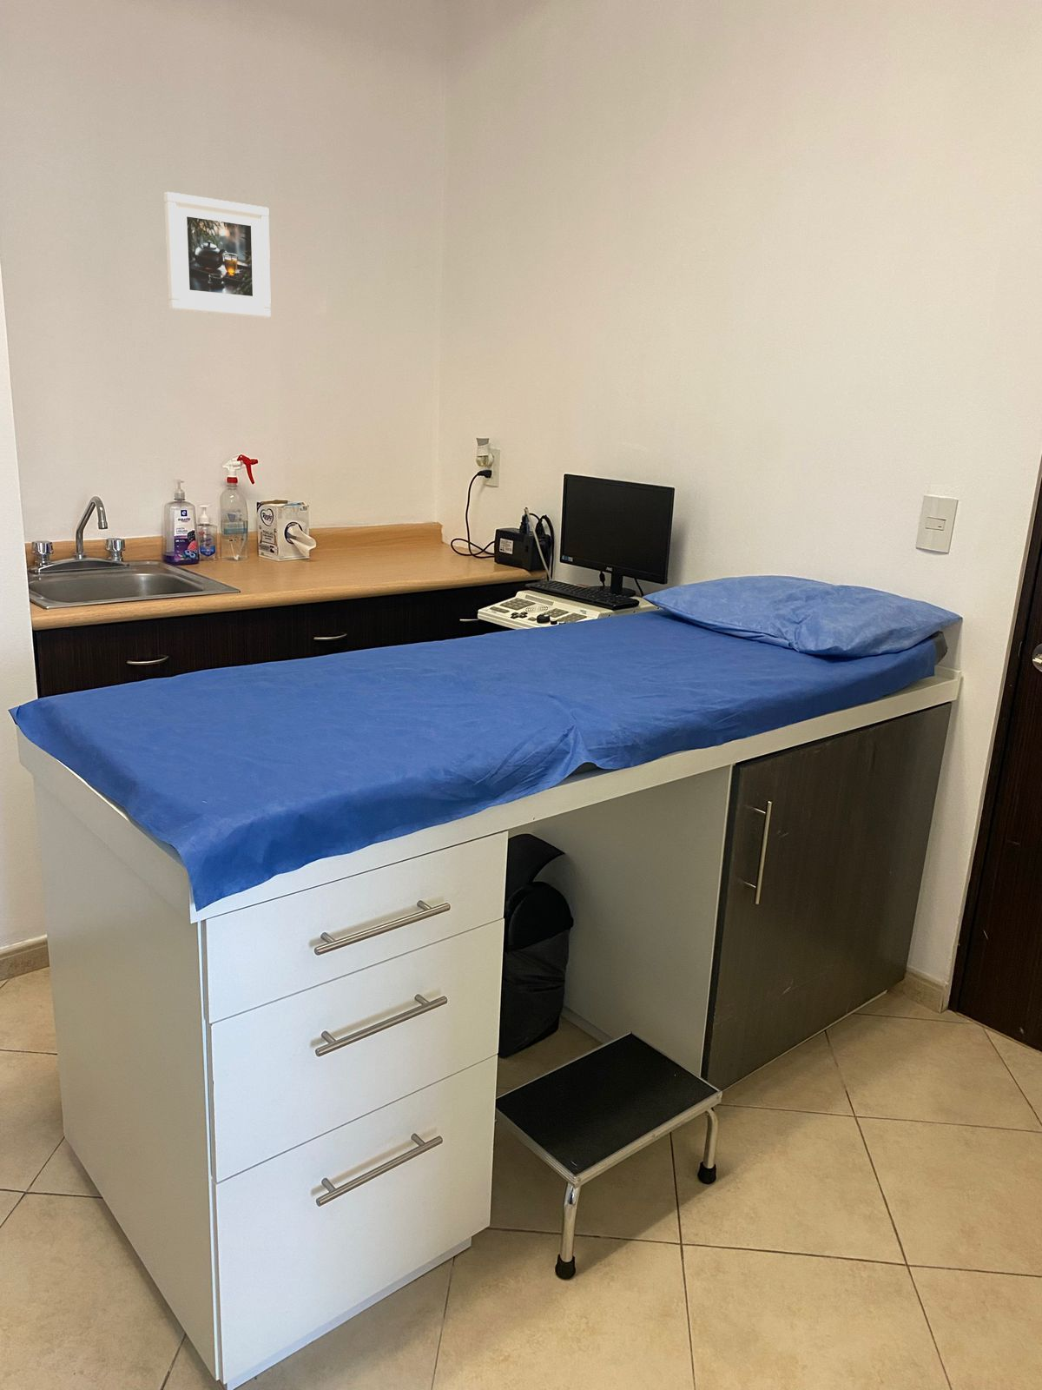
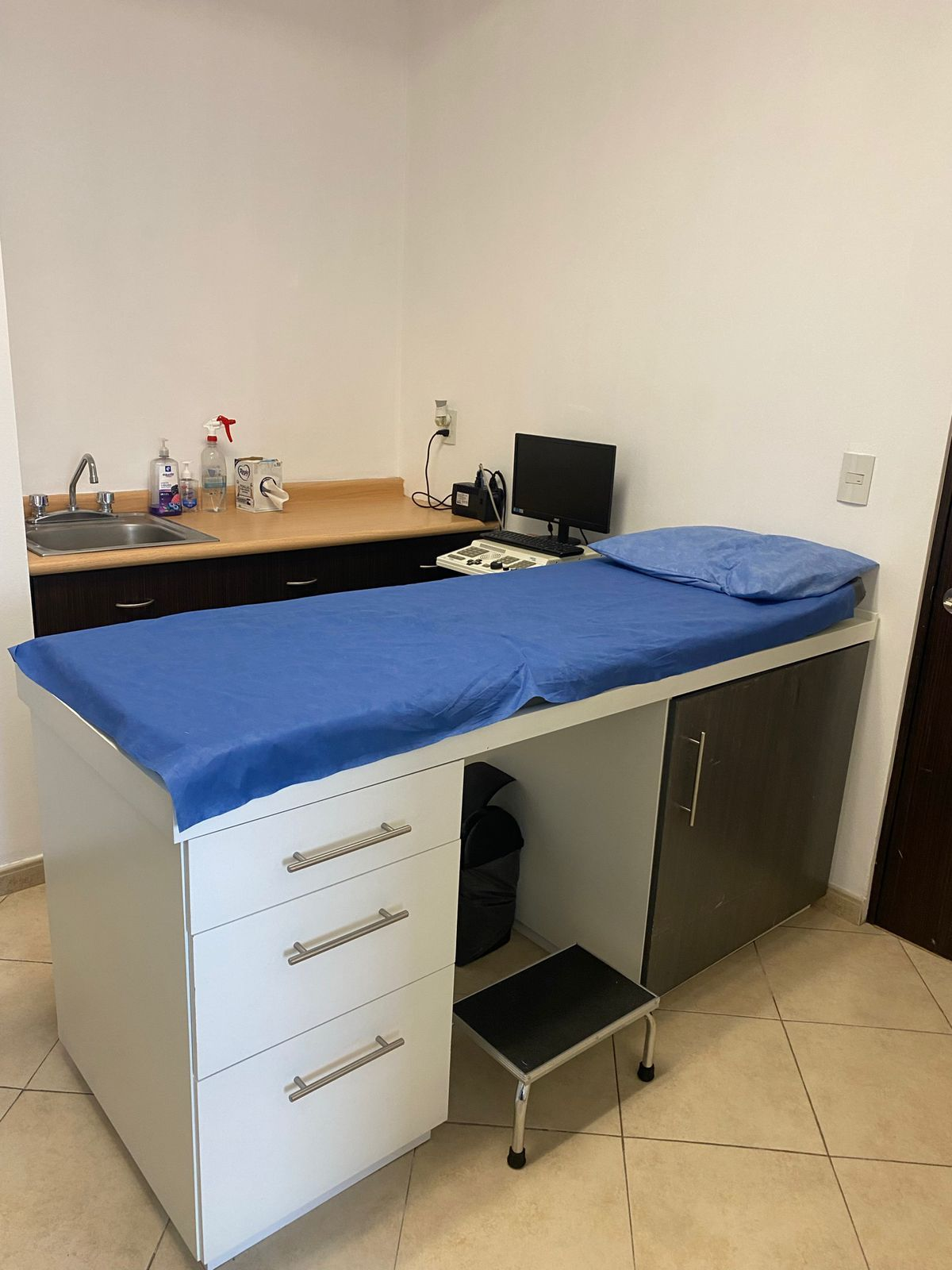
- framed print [163,192,271,318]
